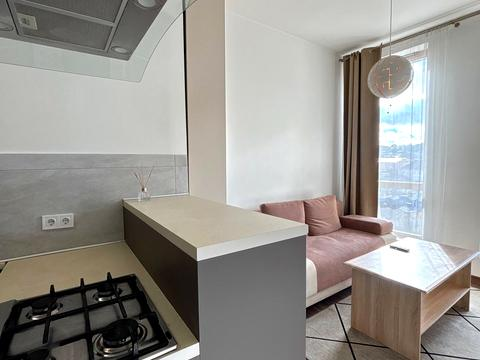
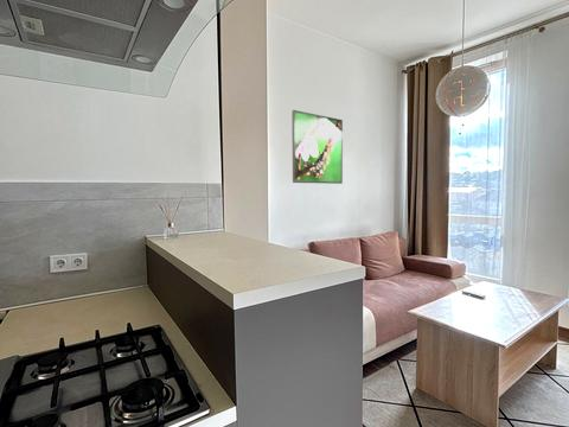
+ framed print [290,109,344,185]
